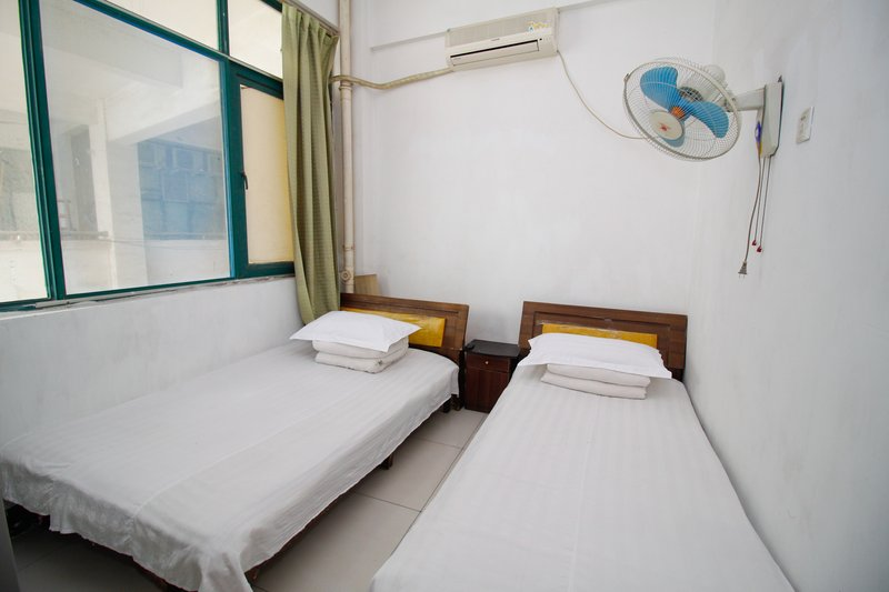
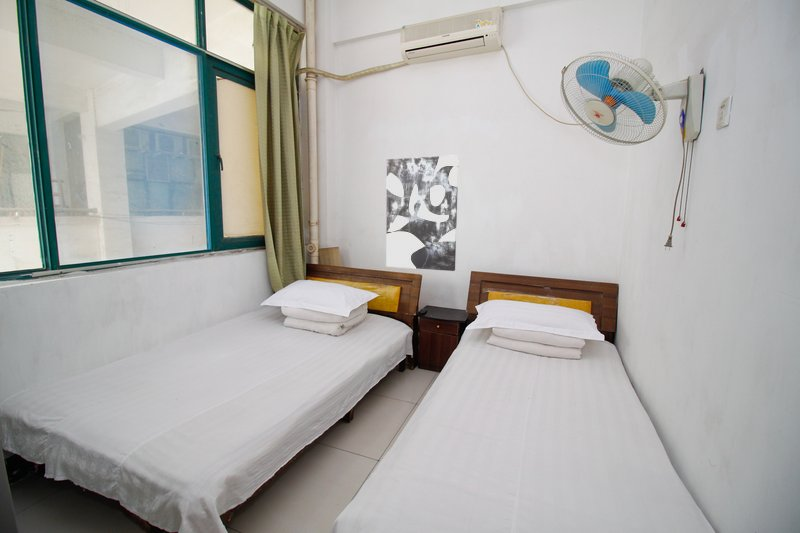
+ wall art [385,154,460,272]
